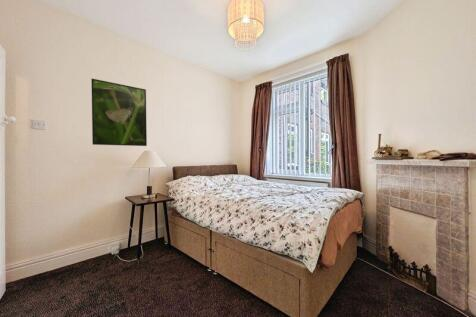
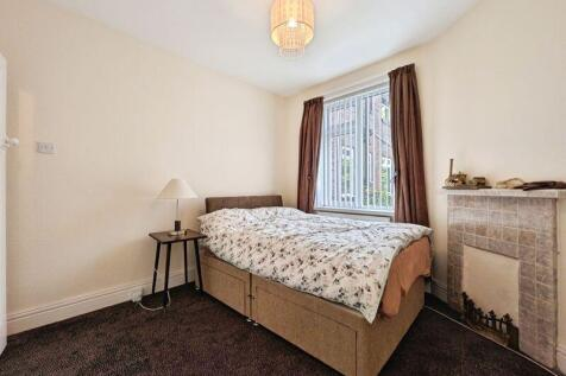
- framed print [90,78,148,147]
